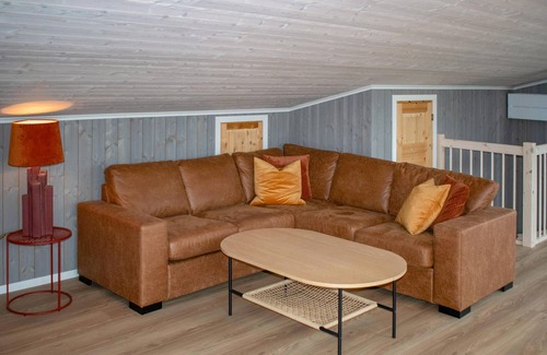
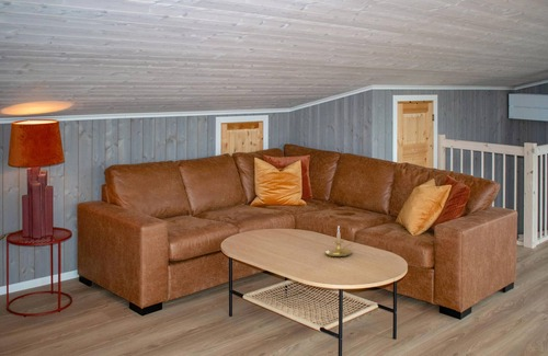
+ candle holder [323,227,355,257]
